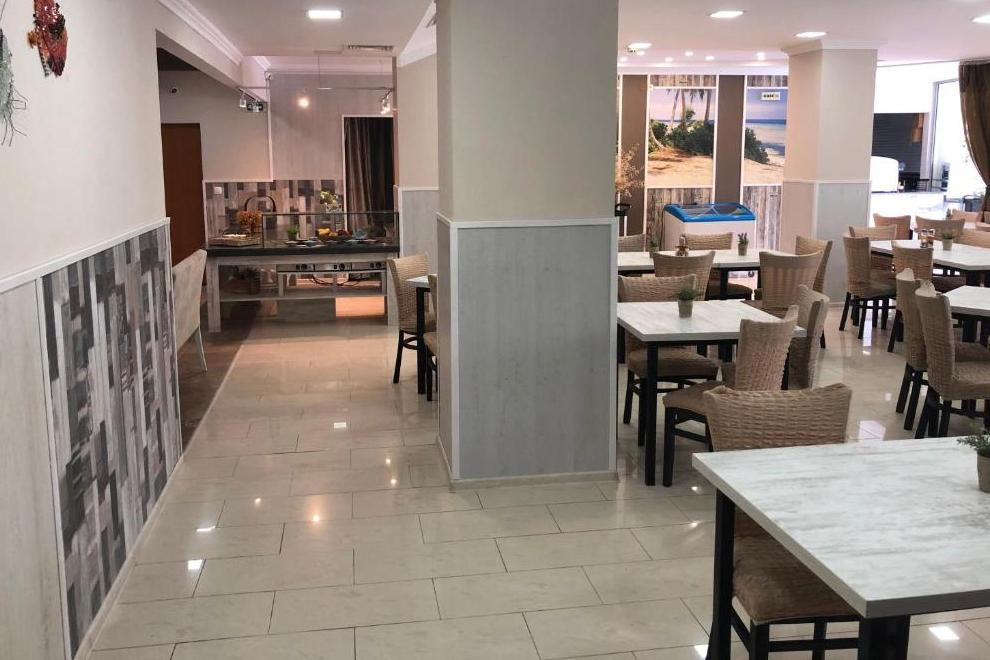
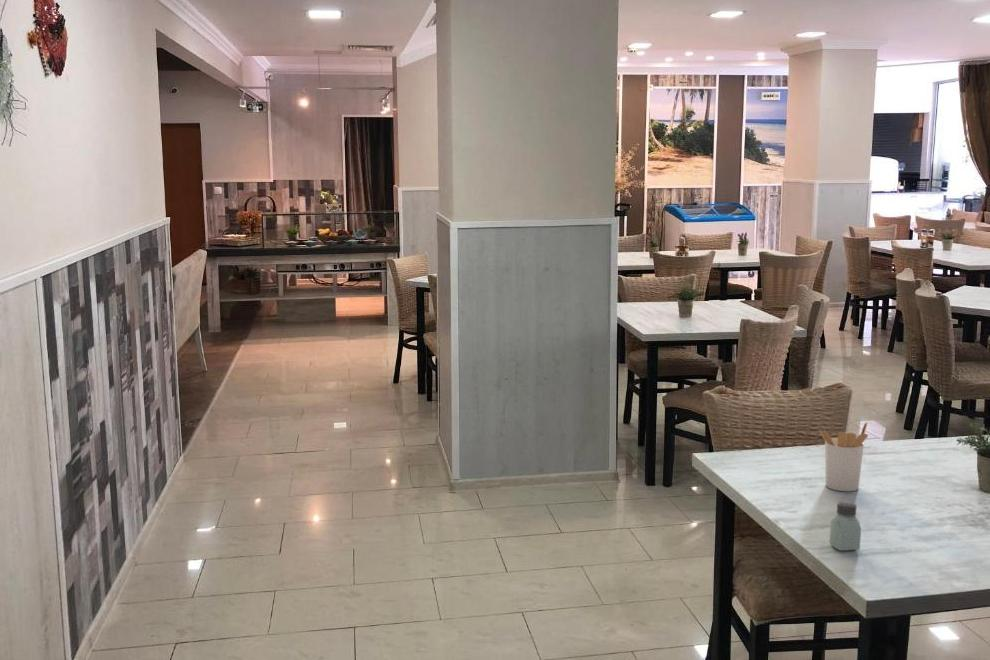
+ utensil holder [818,421,869,492]
+ saltshaker [829,501,862,552]
